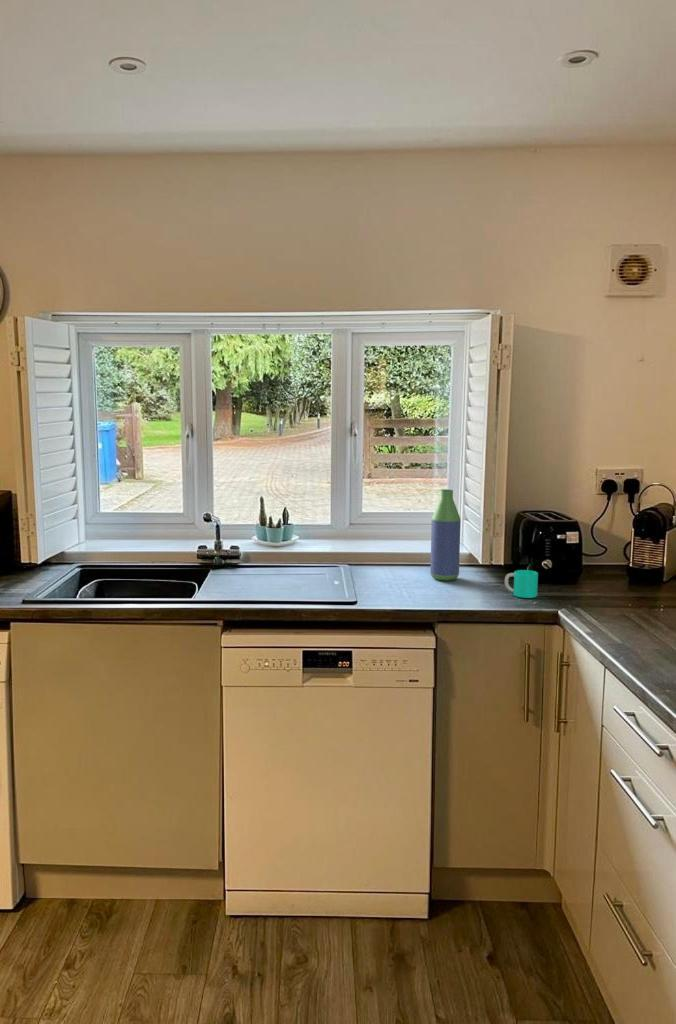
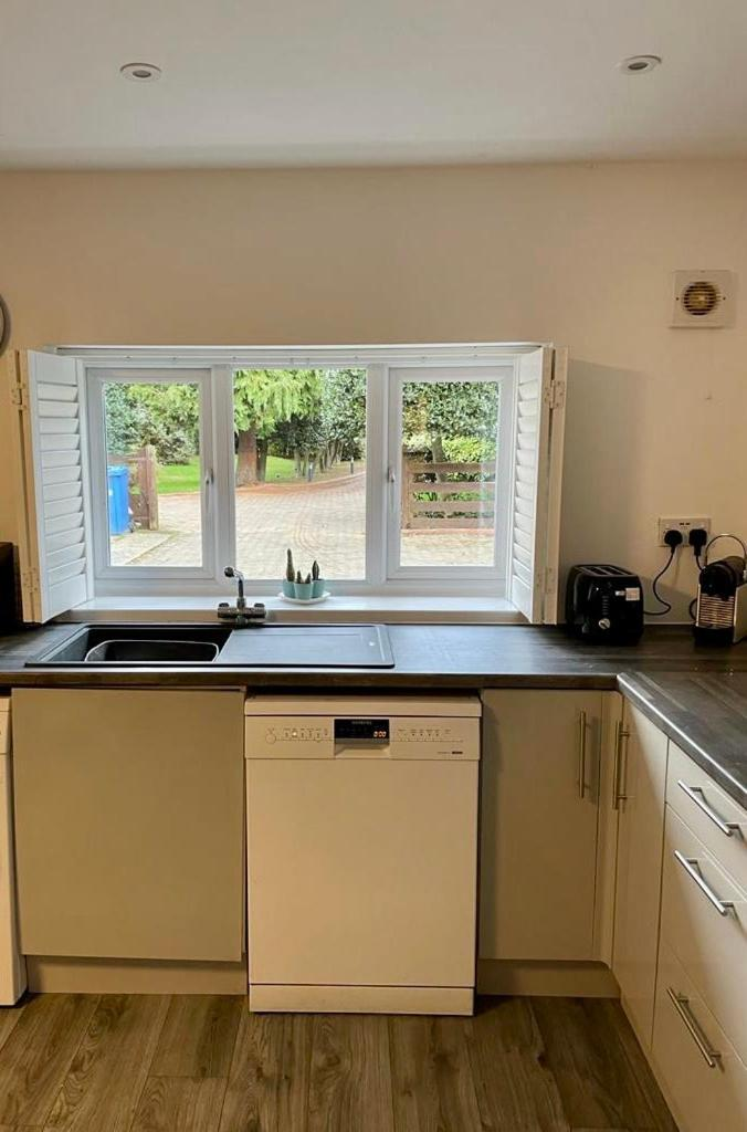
- cup [504,569,539,599]
- bottle [429,488,462,581]
